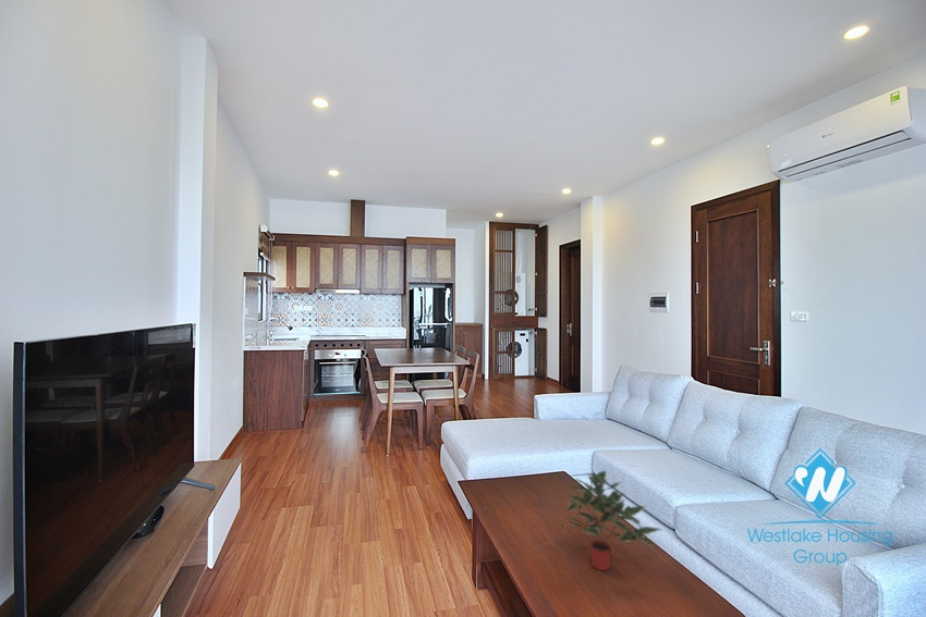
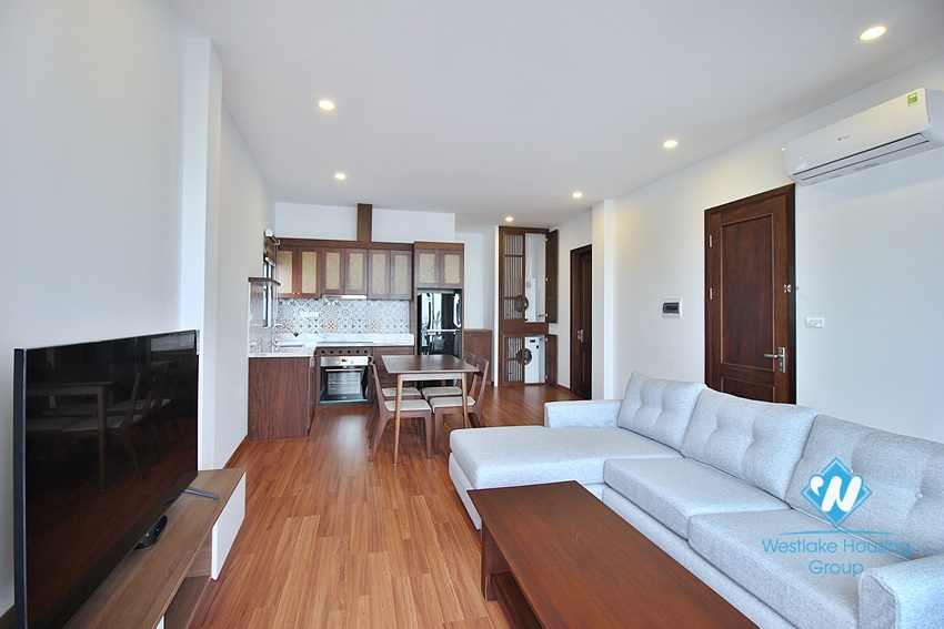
- potted plant [566,470,663,571]
